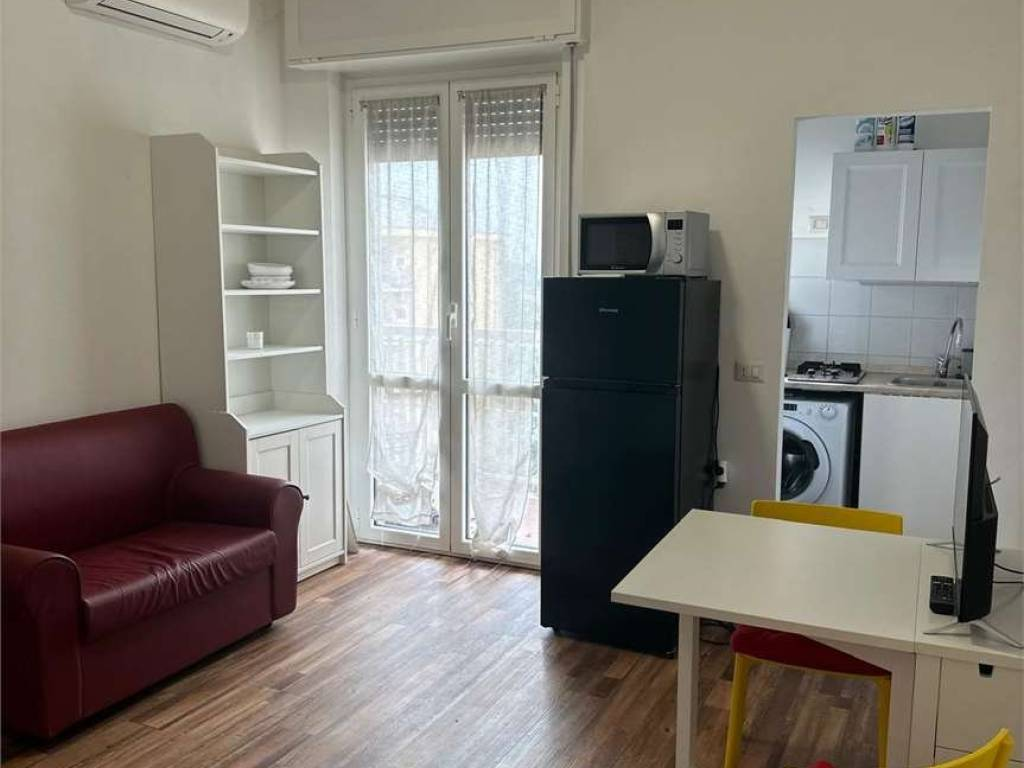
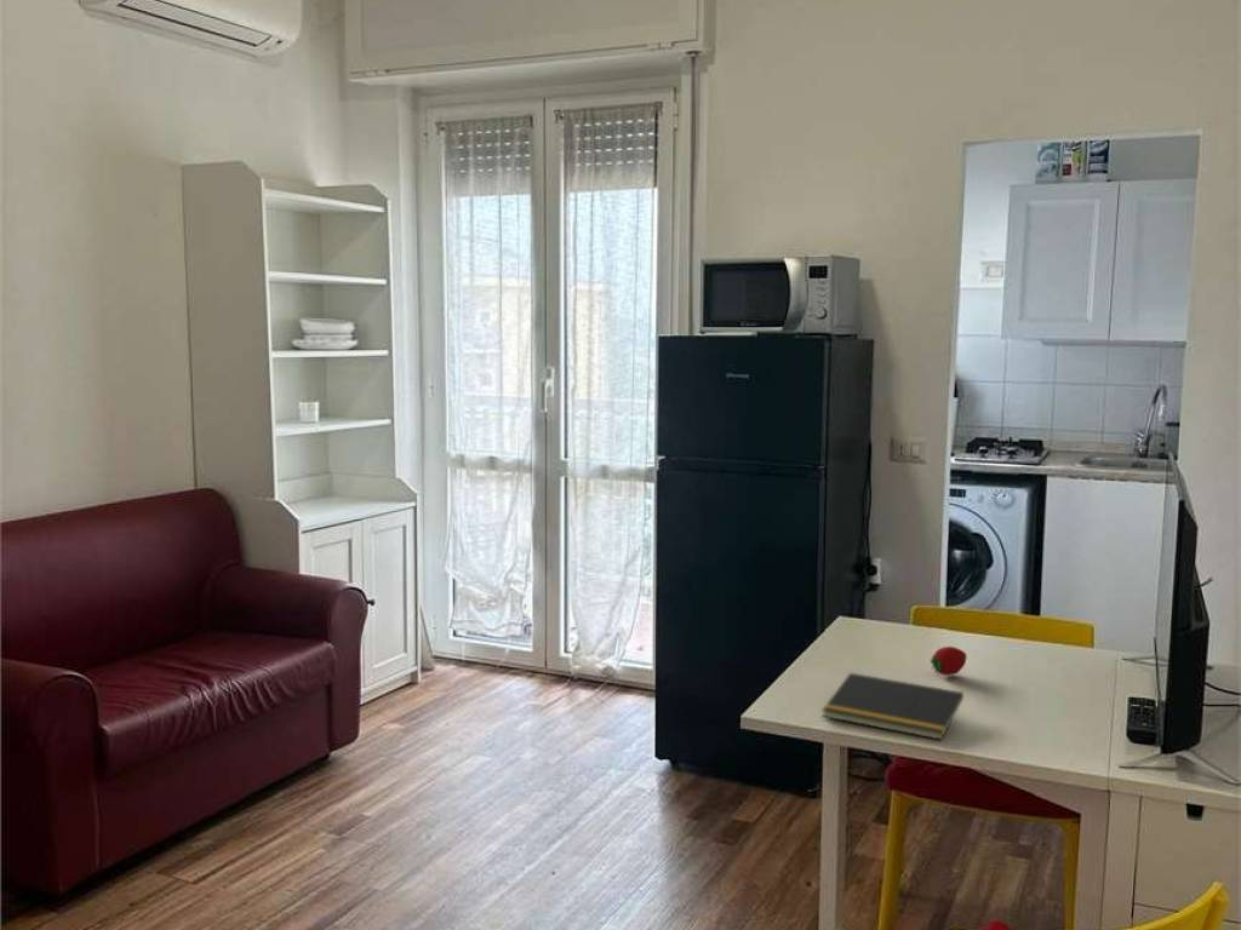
+ fruit [928,645,968,677]
+ notepad [820,672,965,741]
